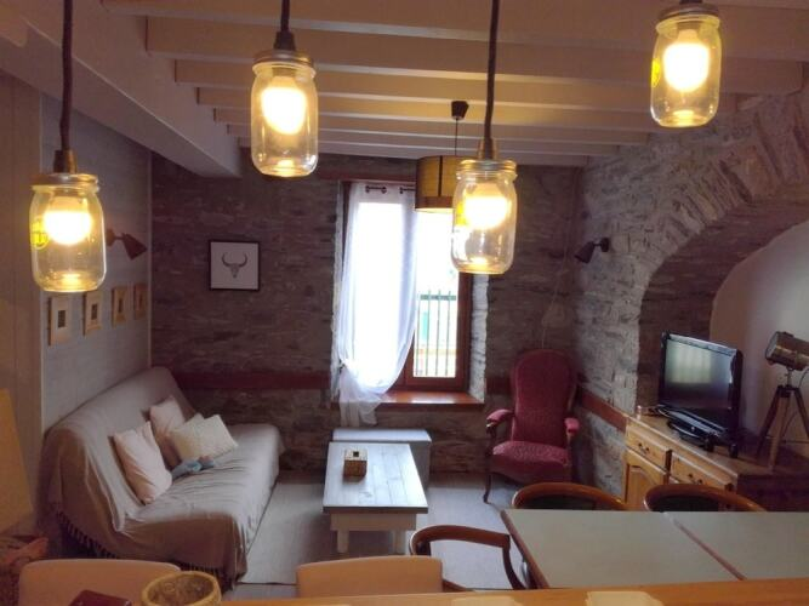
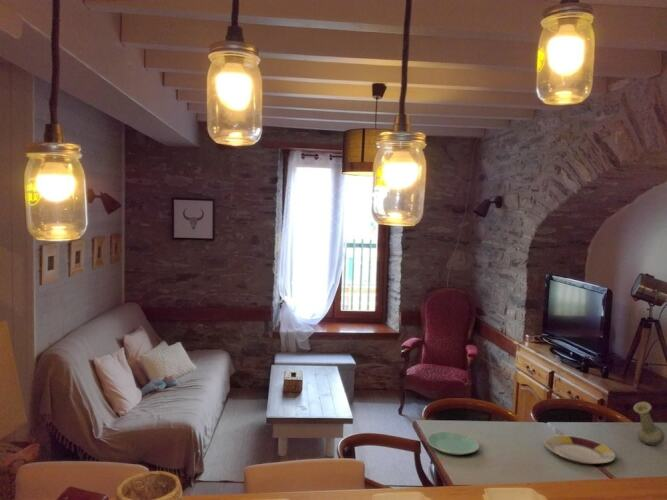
+ plate [543,434,616,465]
+ vase [633,401,665,446]
+ plate [426,431,480,456]
